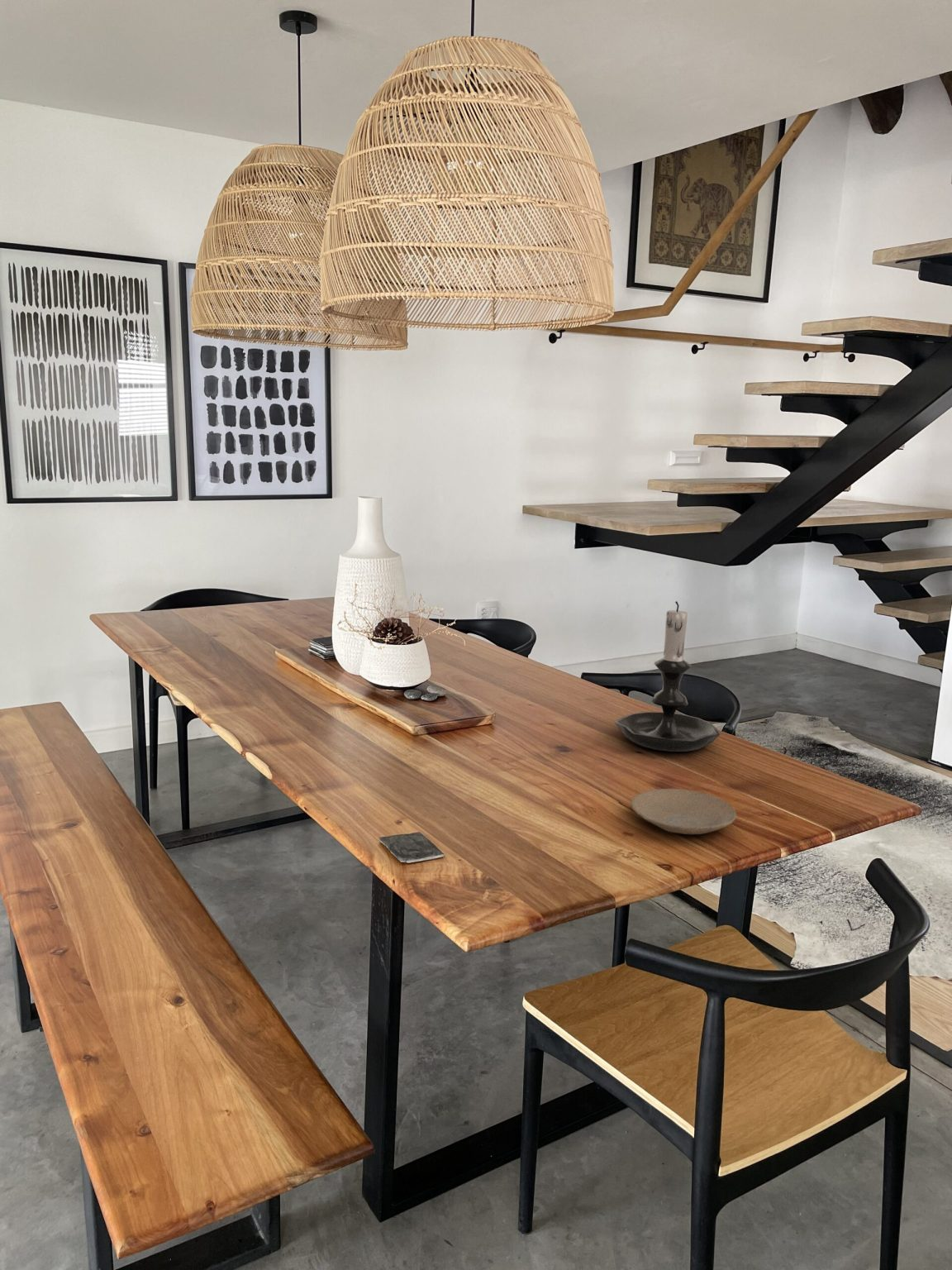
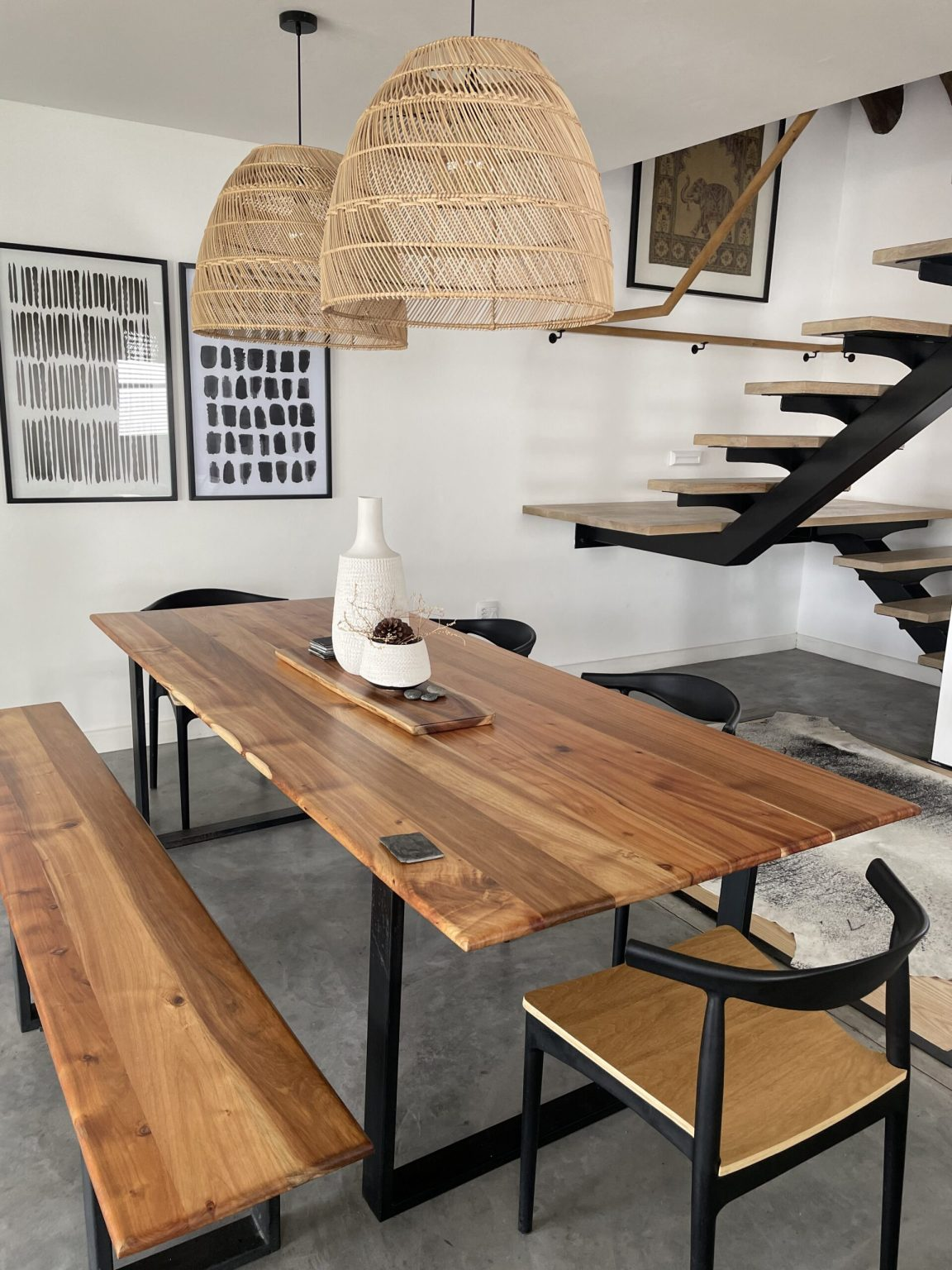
- plate [630,788,737,835]
- candle holder [613,600,721,752]
